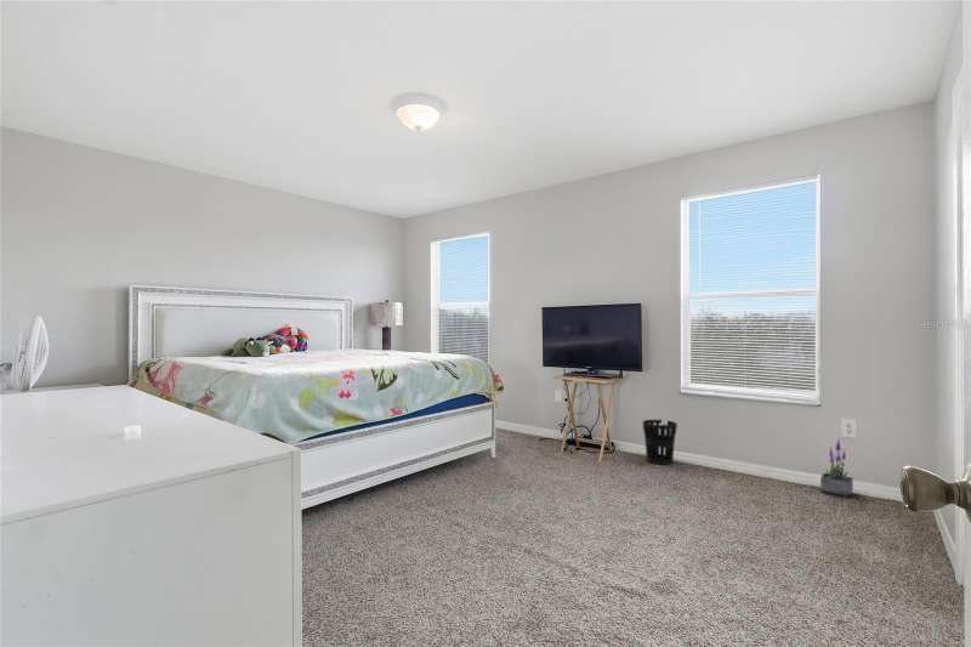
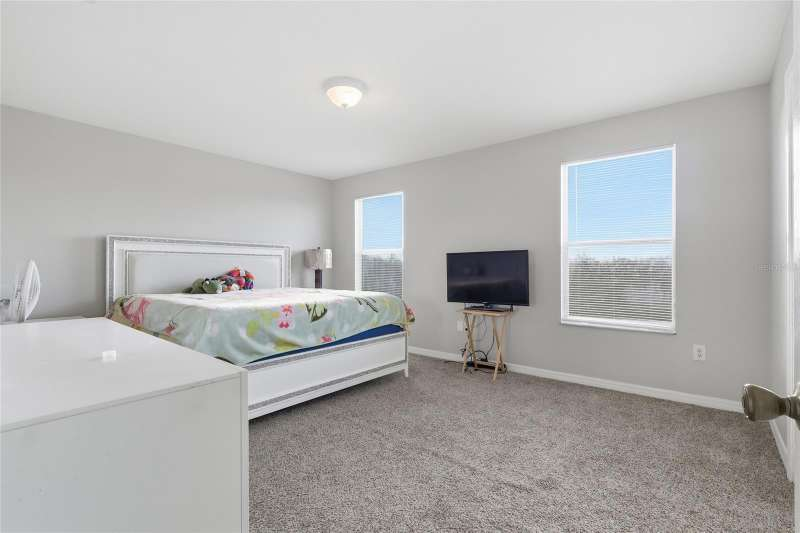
- potted plant [819,437,854,498]
- wastebasket [642,419,678,466]
